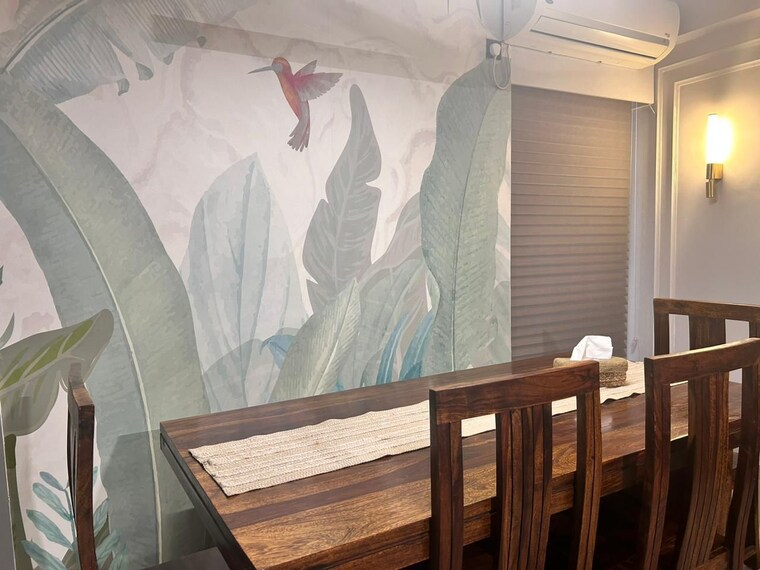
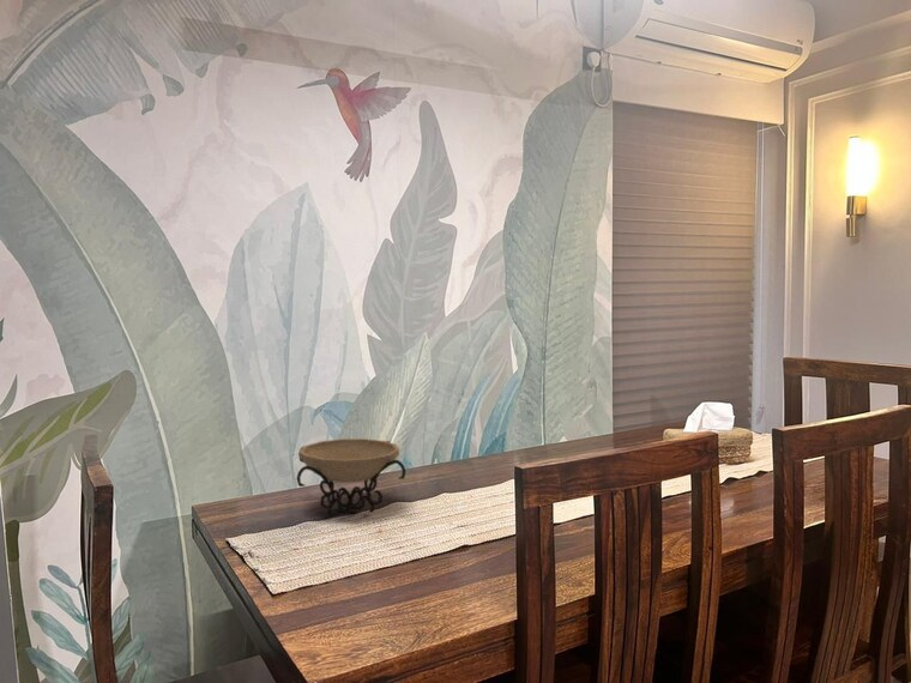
+ decorative bowl [295,437,408,516]
